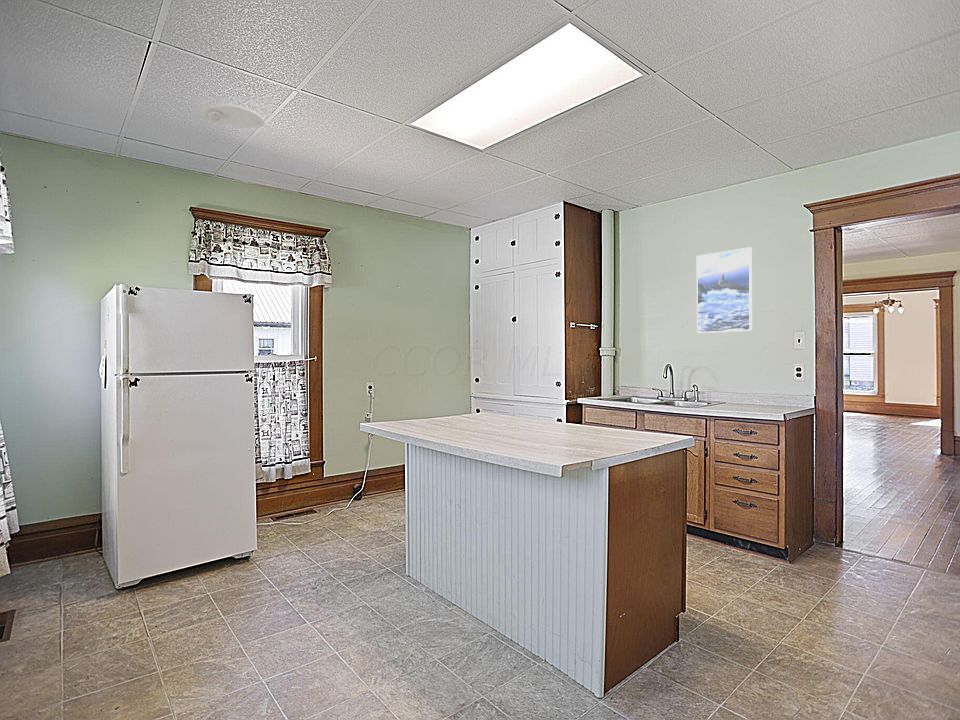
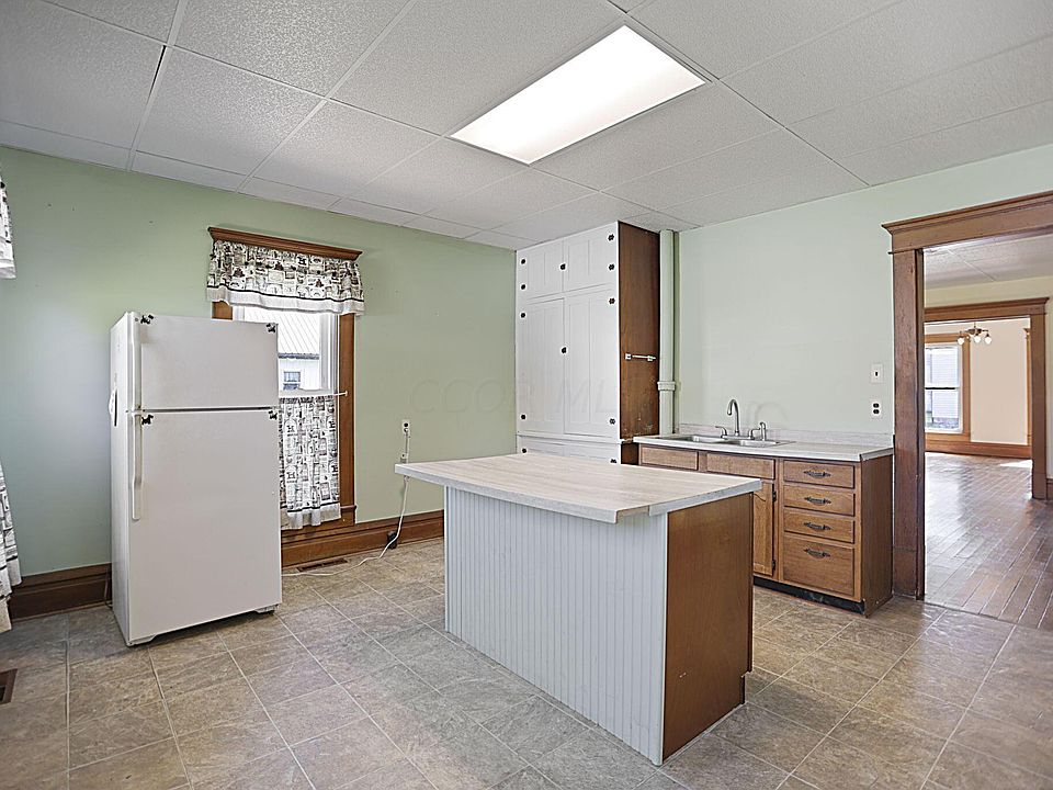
- smoke detector [202,102,266,129]
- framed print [696,246,753,334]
